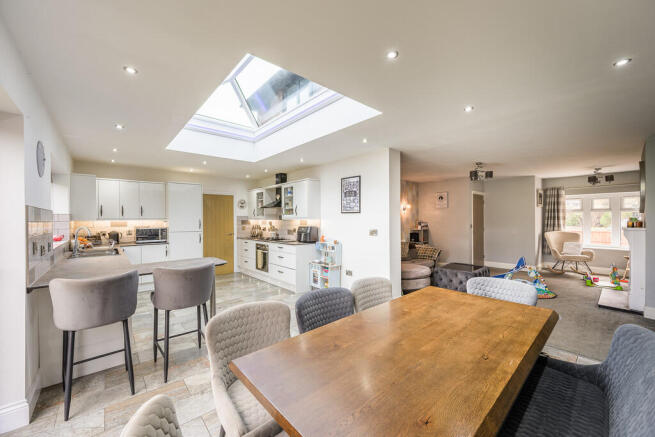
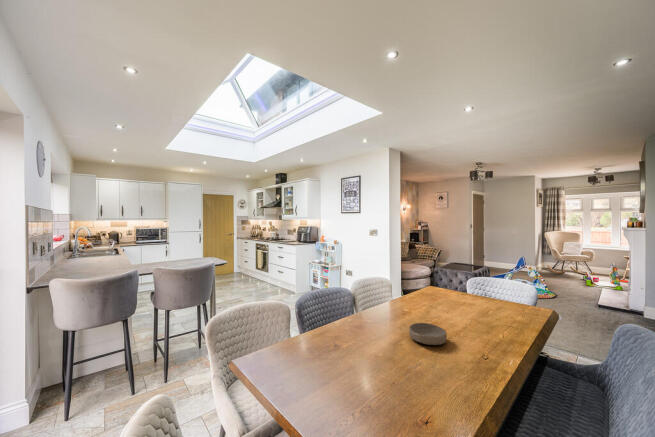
+ bowl [408,322,448,346]
